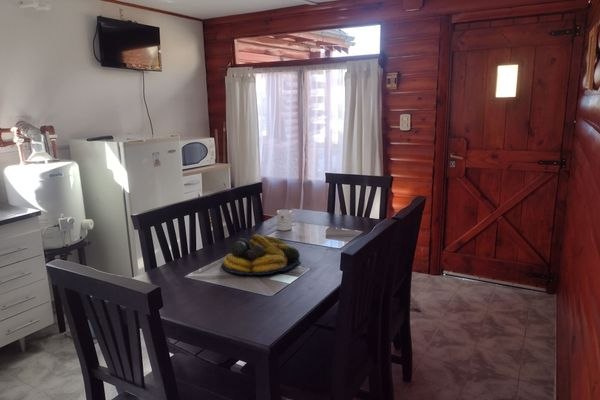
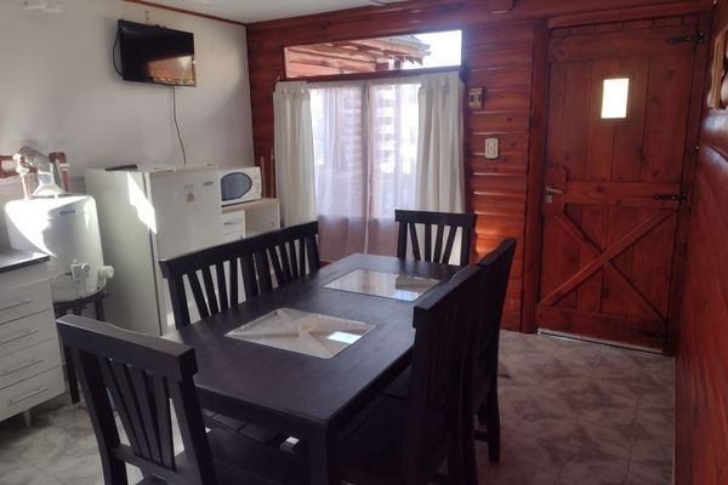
- mug [276,209,298,232]
- fruit bowl [221,233,302,276]
